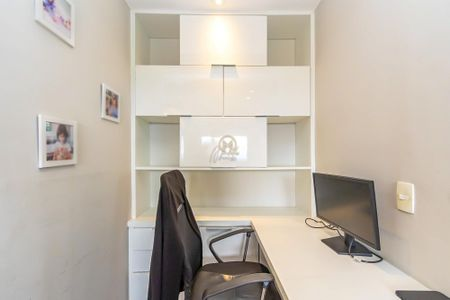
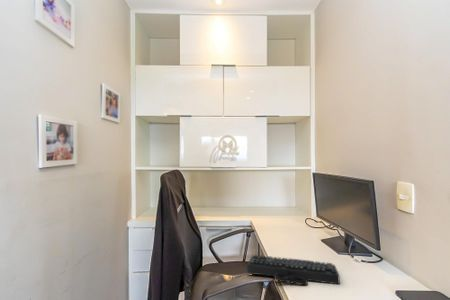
+ keyboard [246,254,341,286]
